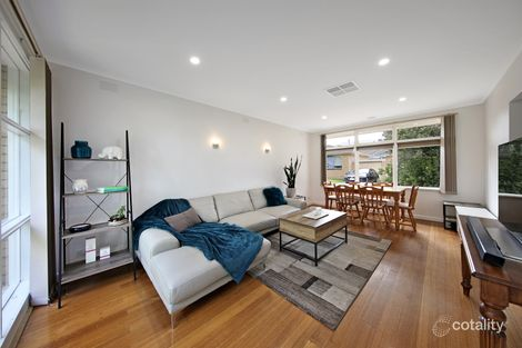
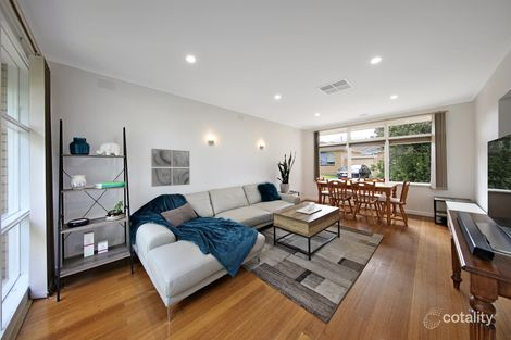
+ wall art [150,148,191,188]
